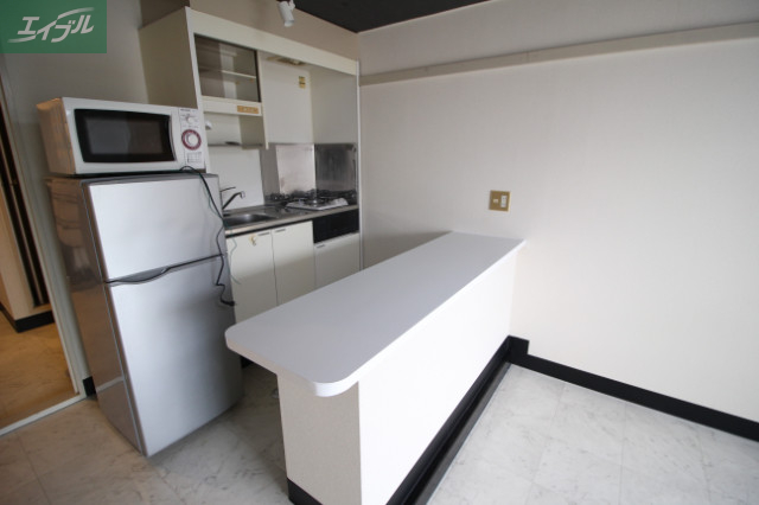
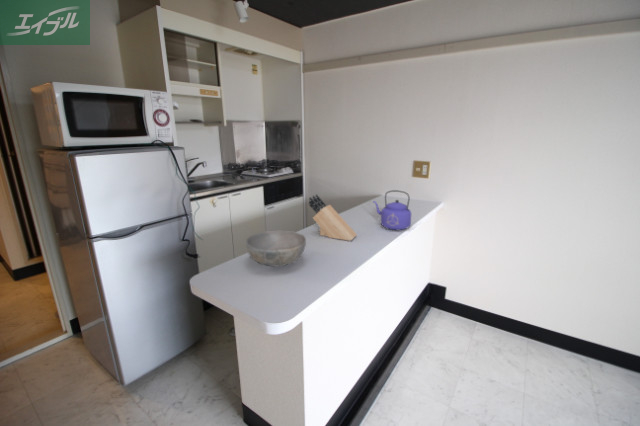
+ kettle [372,189,412,231]
+ bowl [245,229,307,268]
+ knife block [308,193,358,242]
